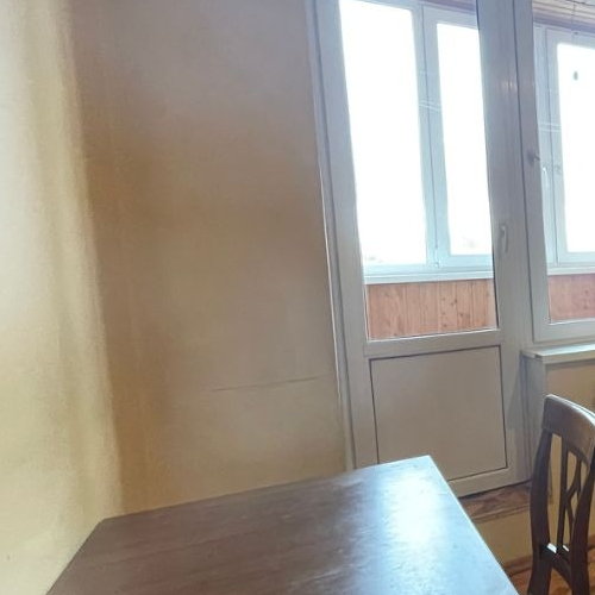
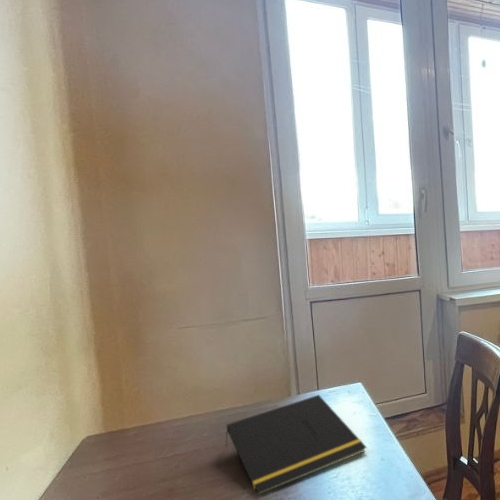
+ notepad [225,394,368,495]
